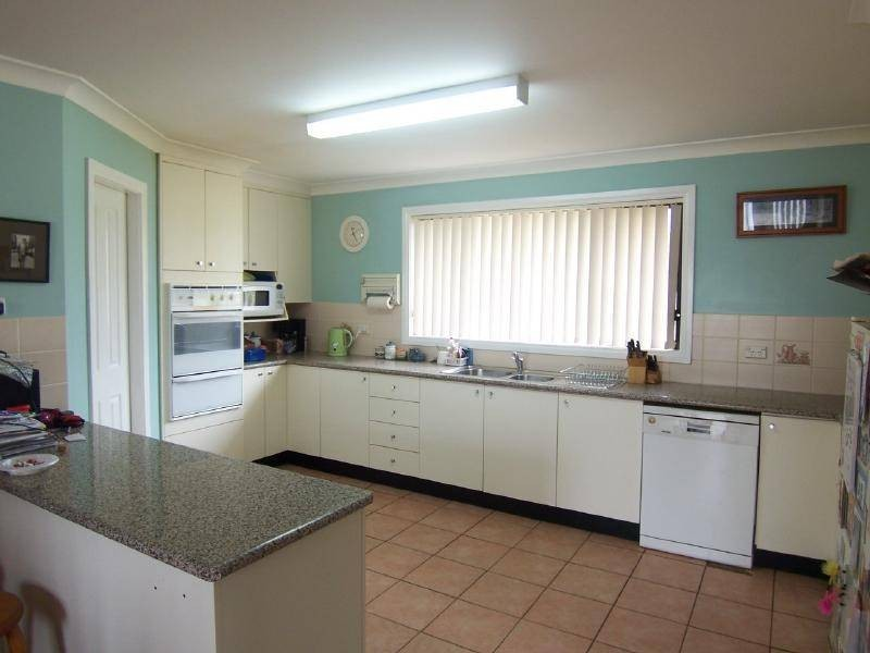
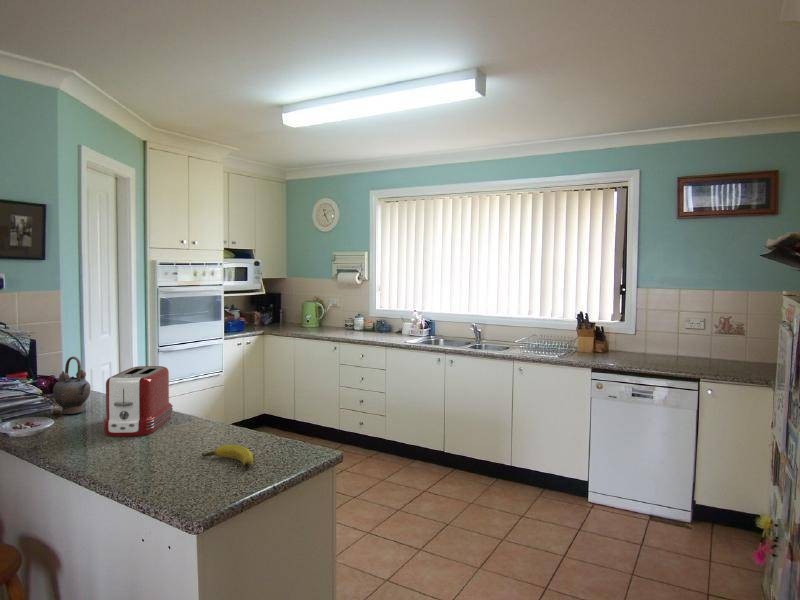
+ teapot [52,356,91,415]
+ banana [201,444,254,468]
+ toaster [101,365,174,437]
